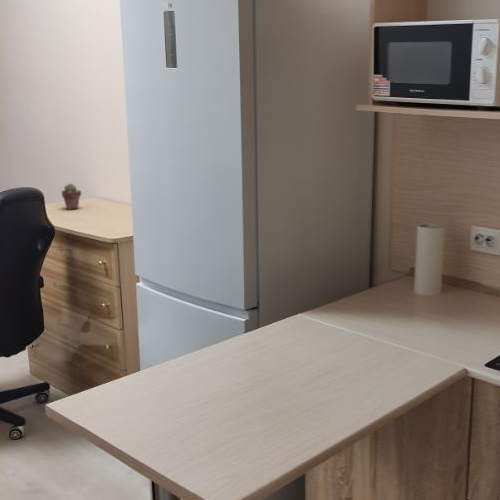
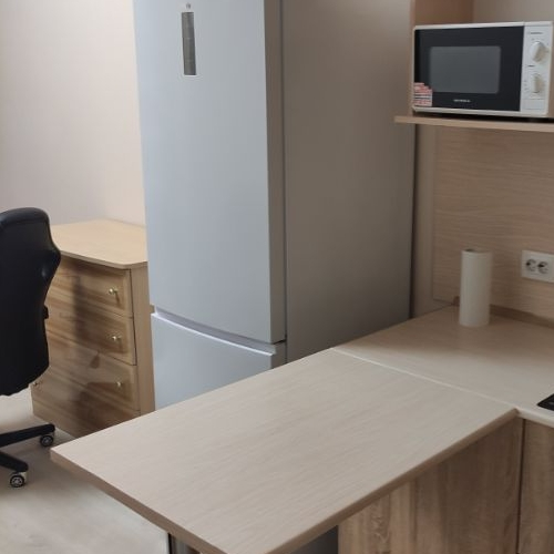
- potted succulent [61,183,82,211]
